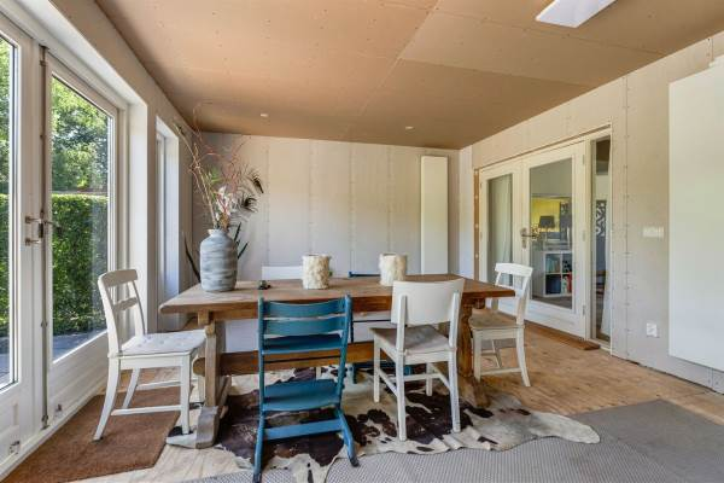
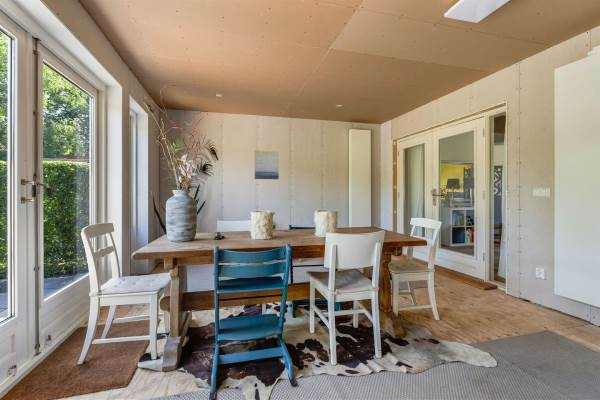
+ wall art [254,150,280,180]
